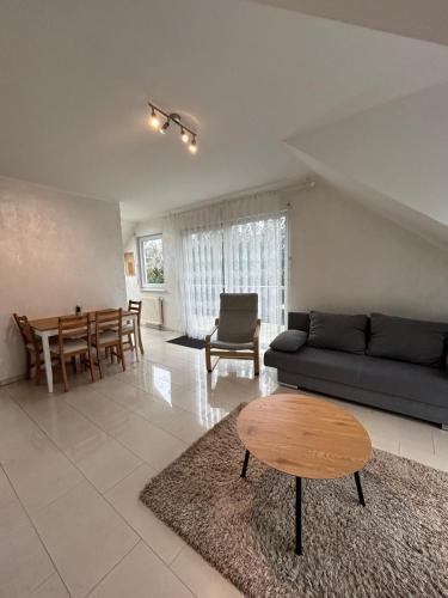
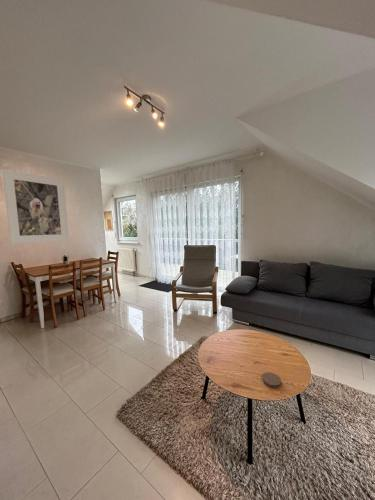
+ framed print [1,168,70,245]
+ coaster [261,371,282,389]
